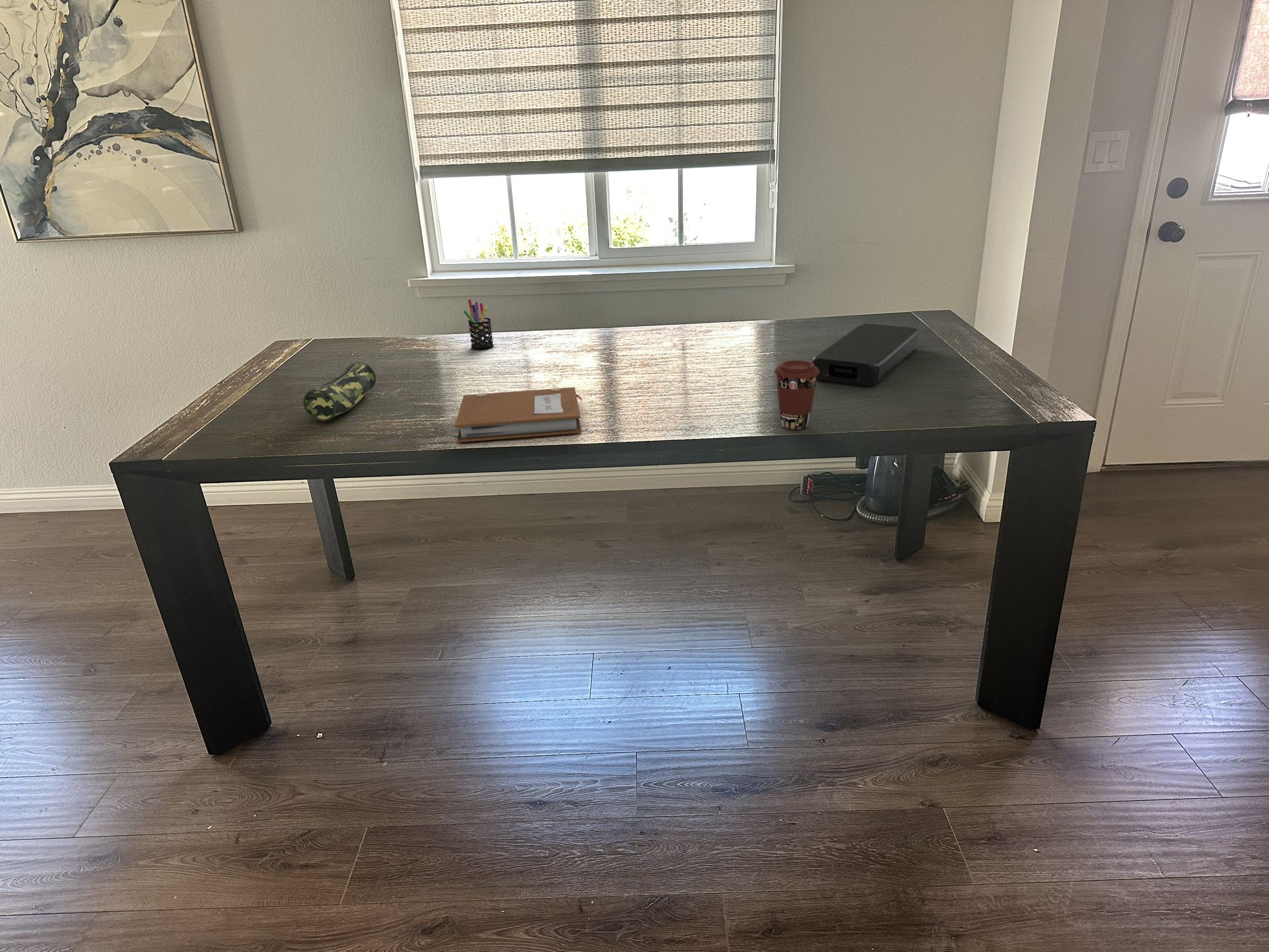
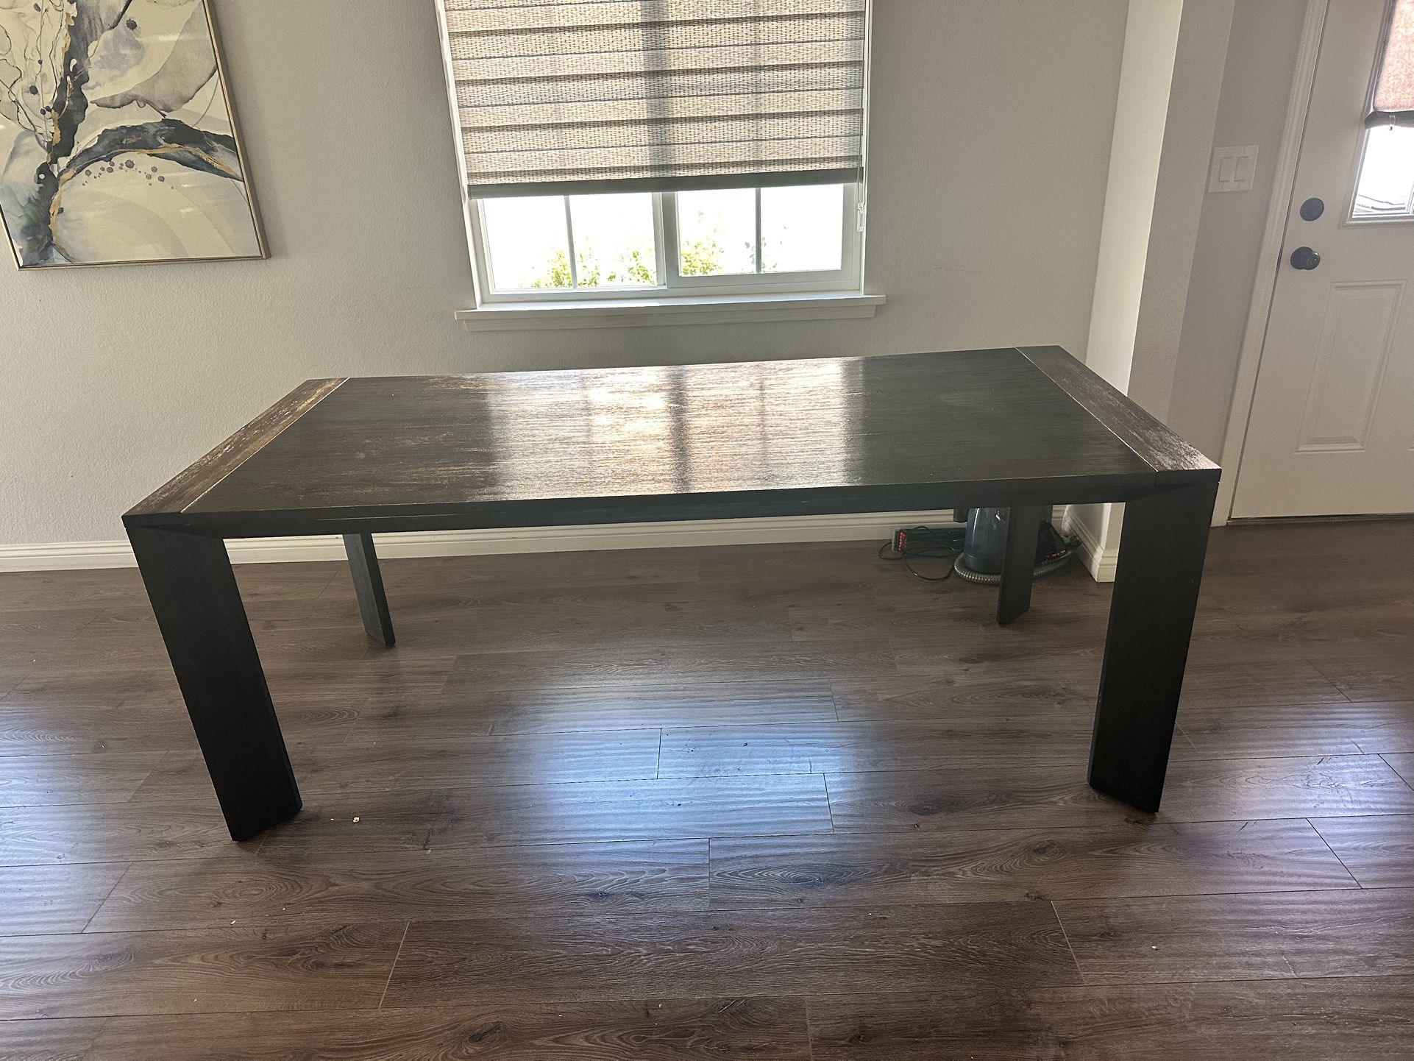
- pen holder [463,299,495,350]
- coffee cup [774,359,819,430]
- pencil case [302,361,376,422]
- notebook [454,387,583,443]
- power bank [811,323,920,386]
